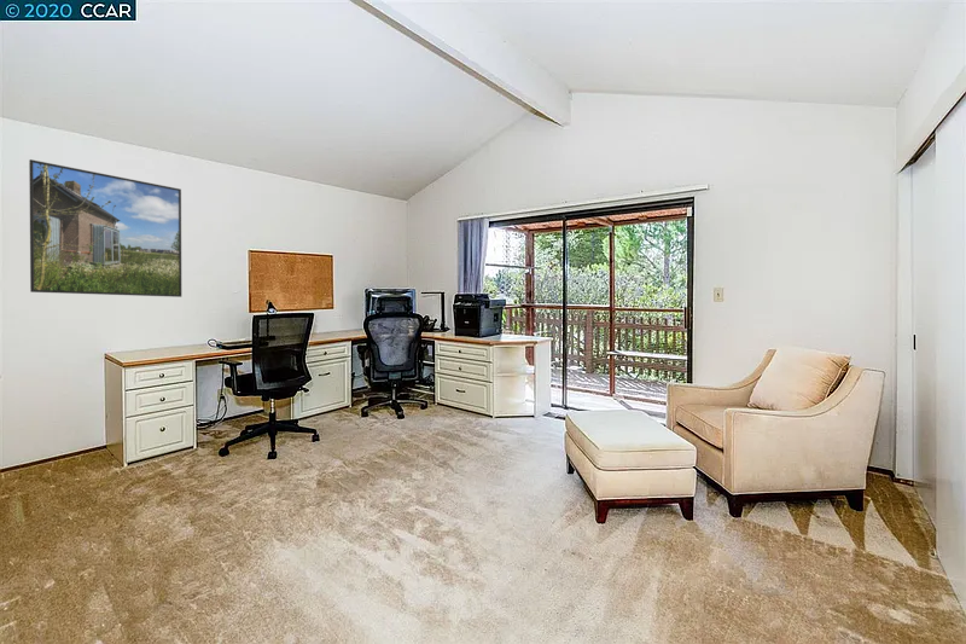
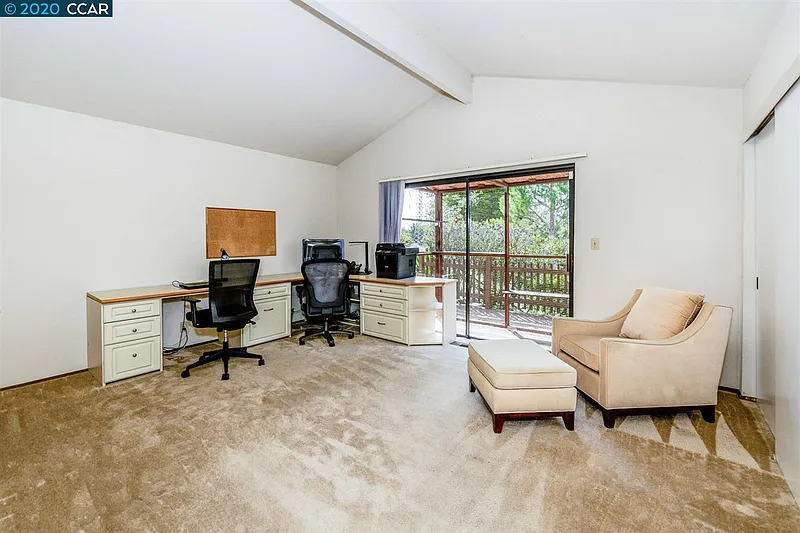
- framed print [28,158,182,298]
